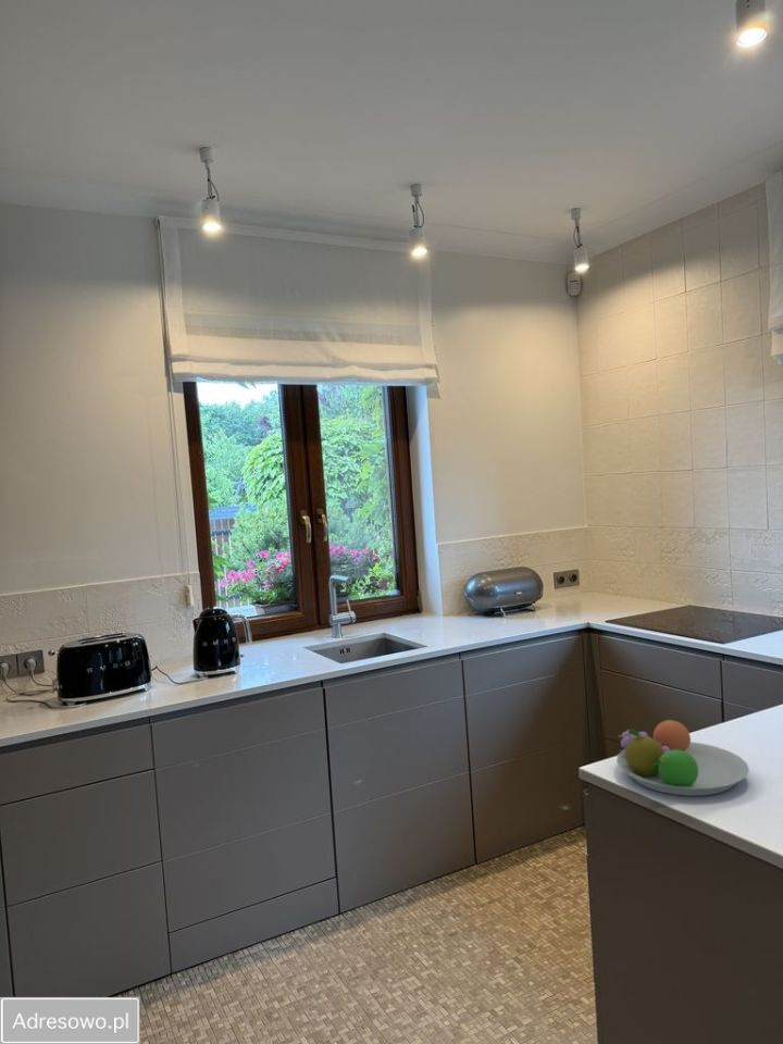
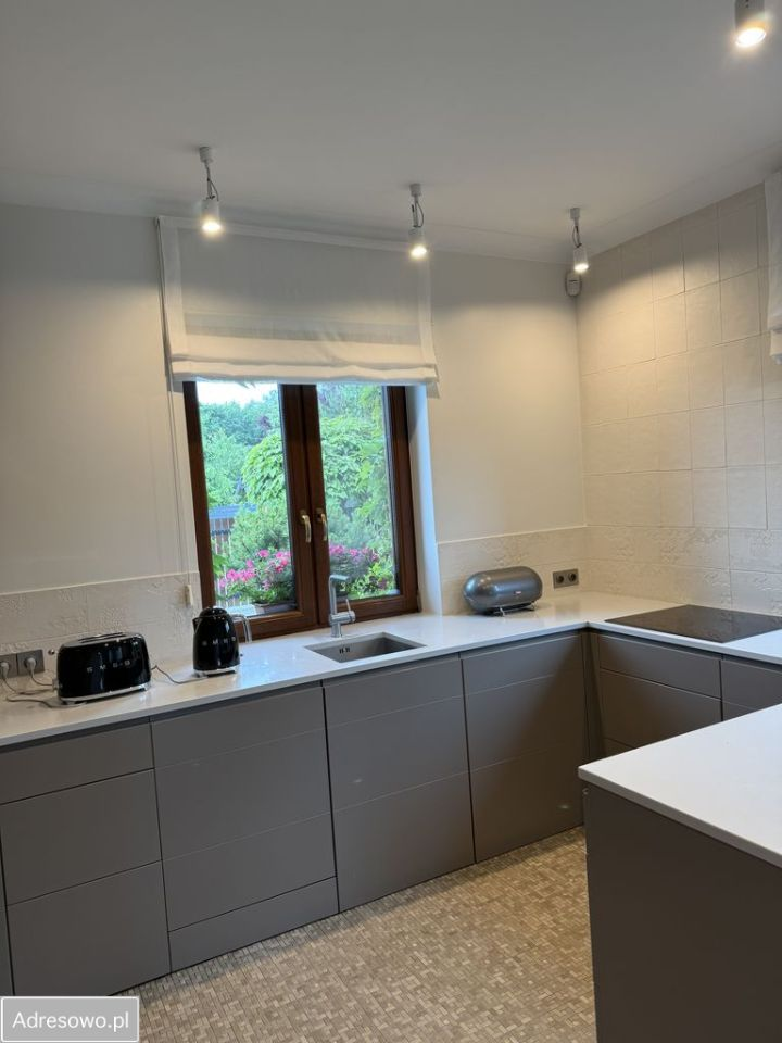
- fruit bowl [616,717,750,797]
